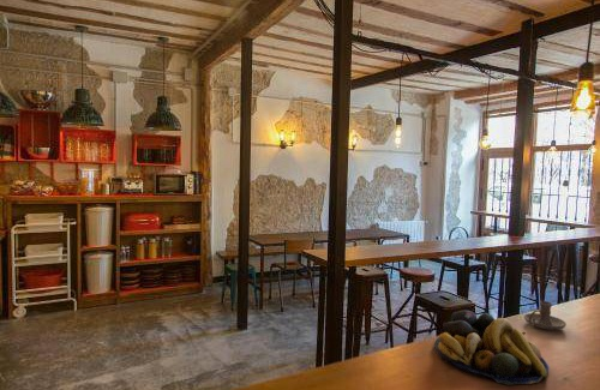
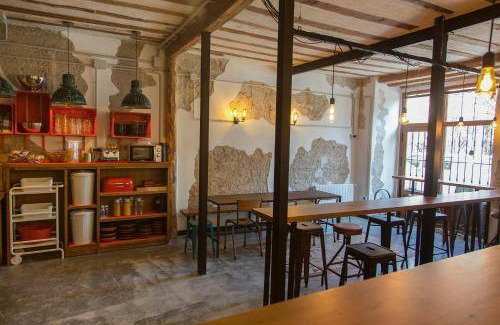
- candle holder [523,300,568,331]
- fruit bowl [433,310,550,386]
